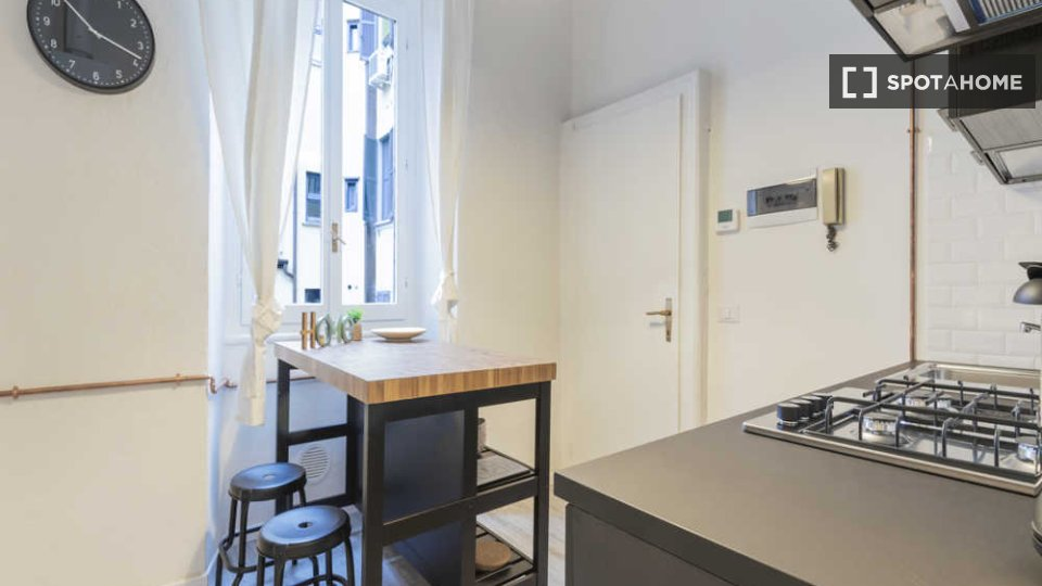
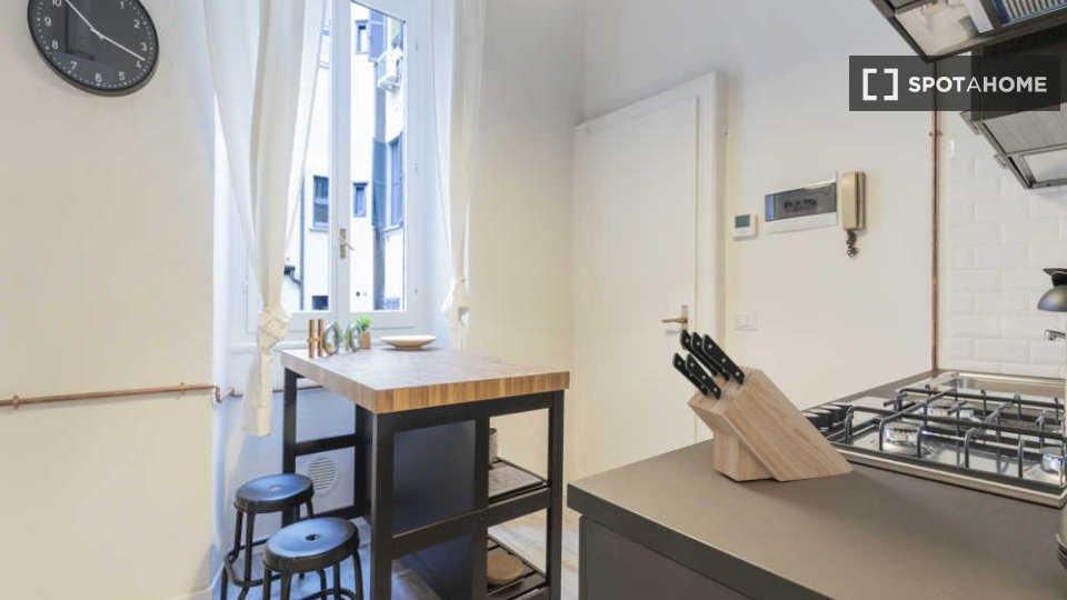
+ knife block [671,328,855,482]
